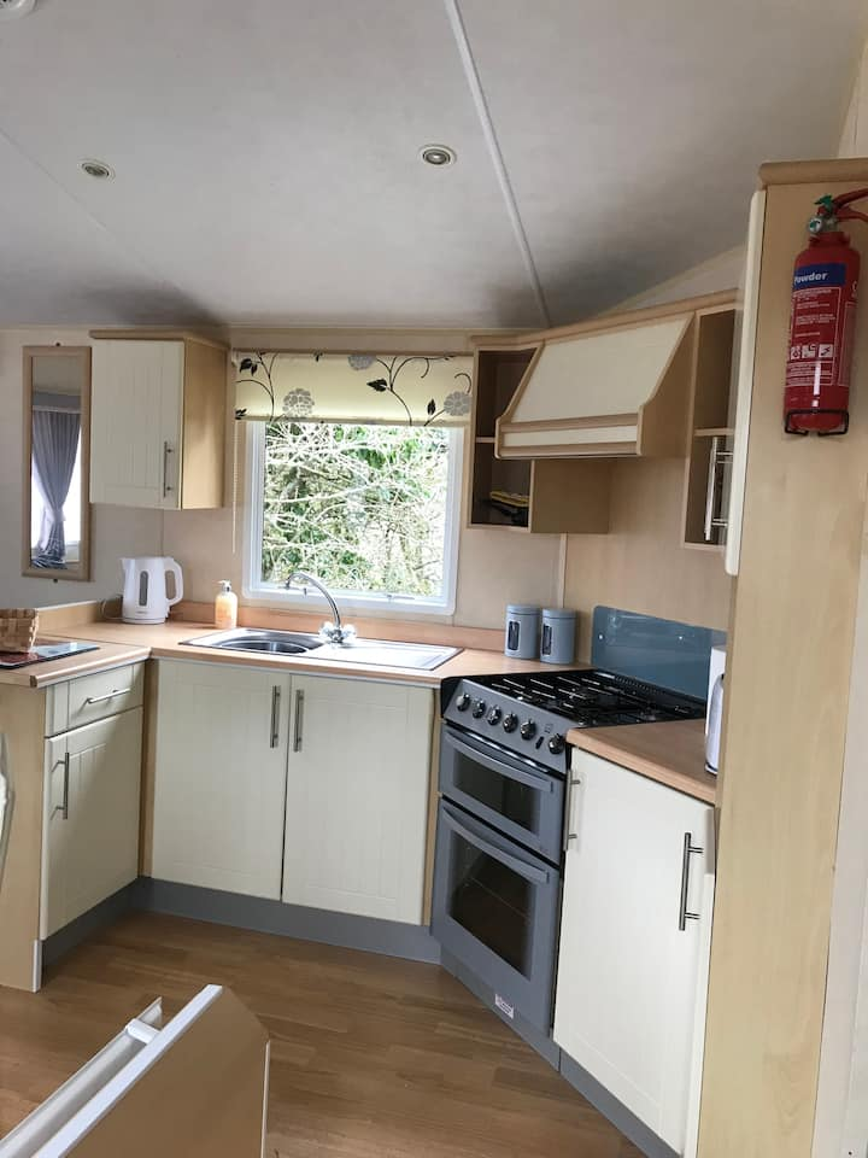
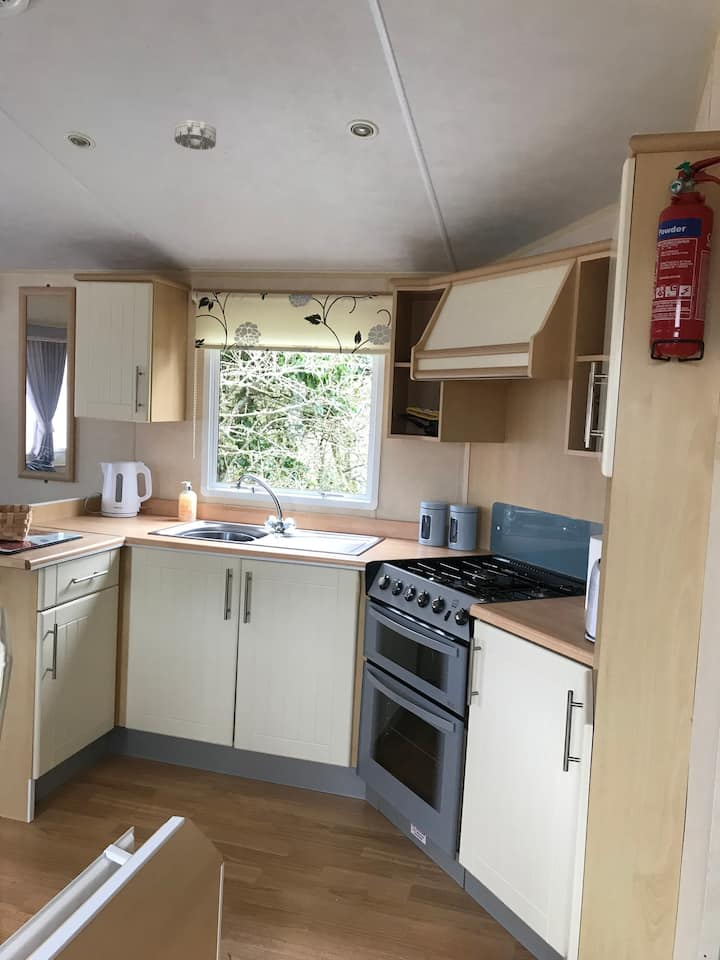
+ smoke detector [173,119,217,151]
